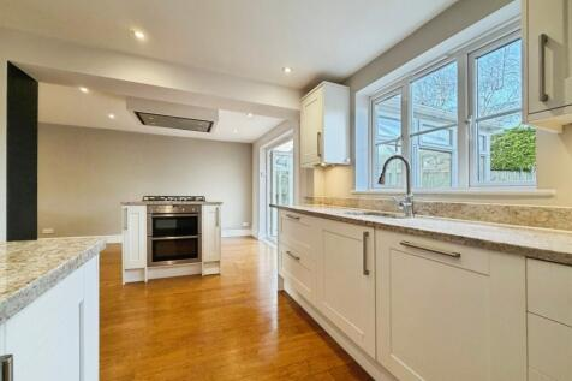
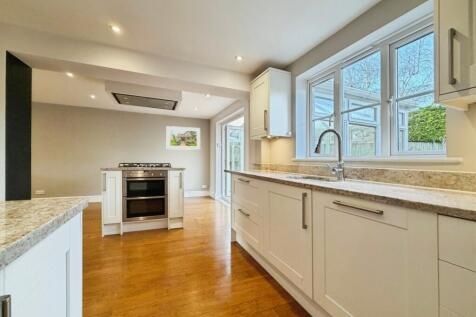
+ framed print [166,125,201,151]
